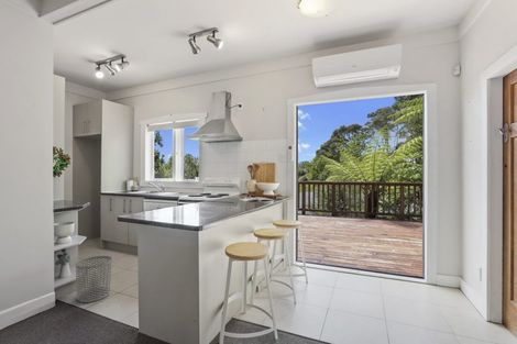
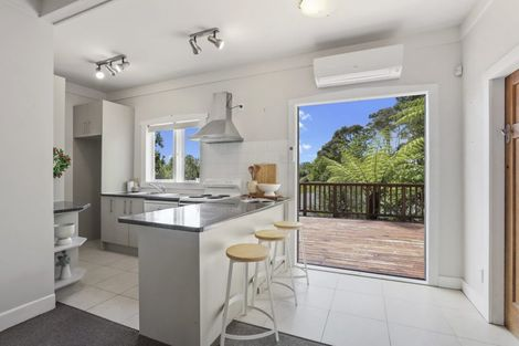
- waste bin [75,255,112,303]
